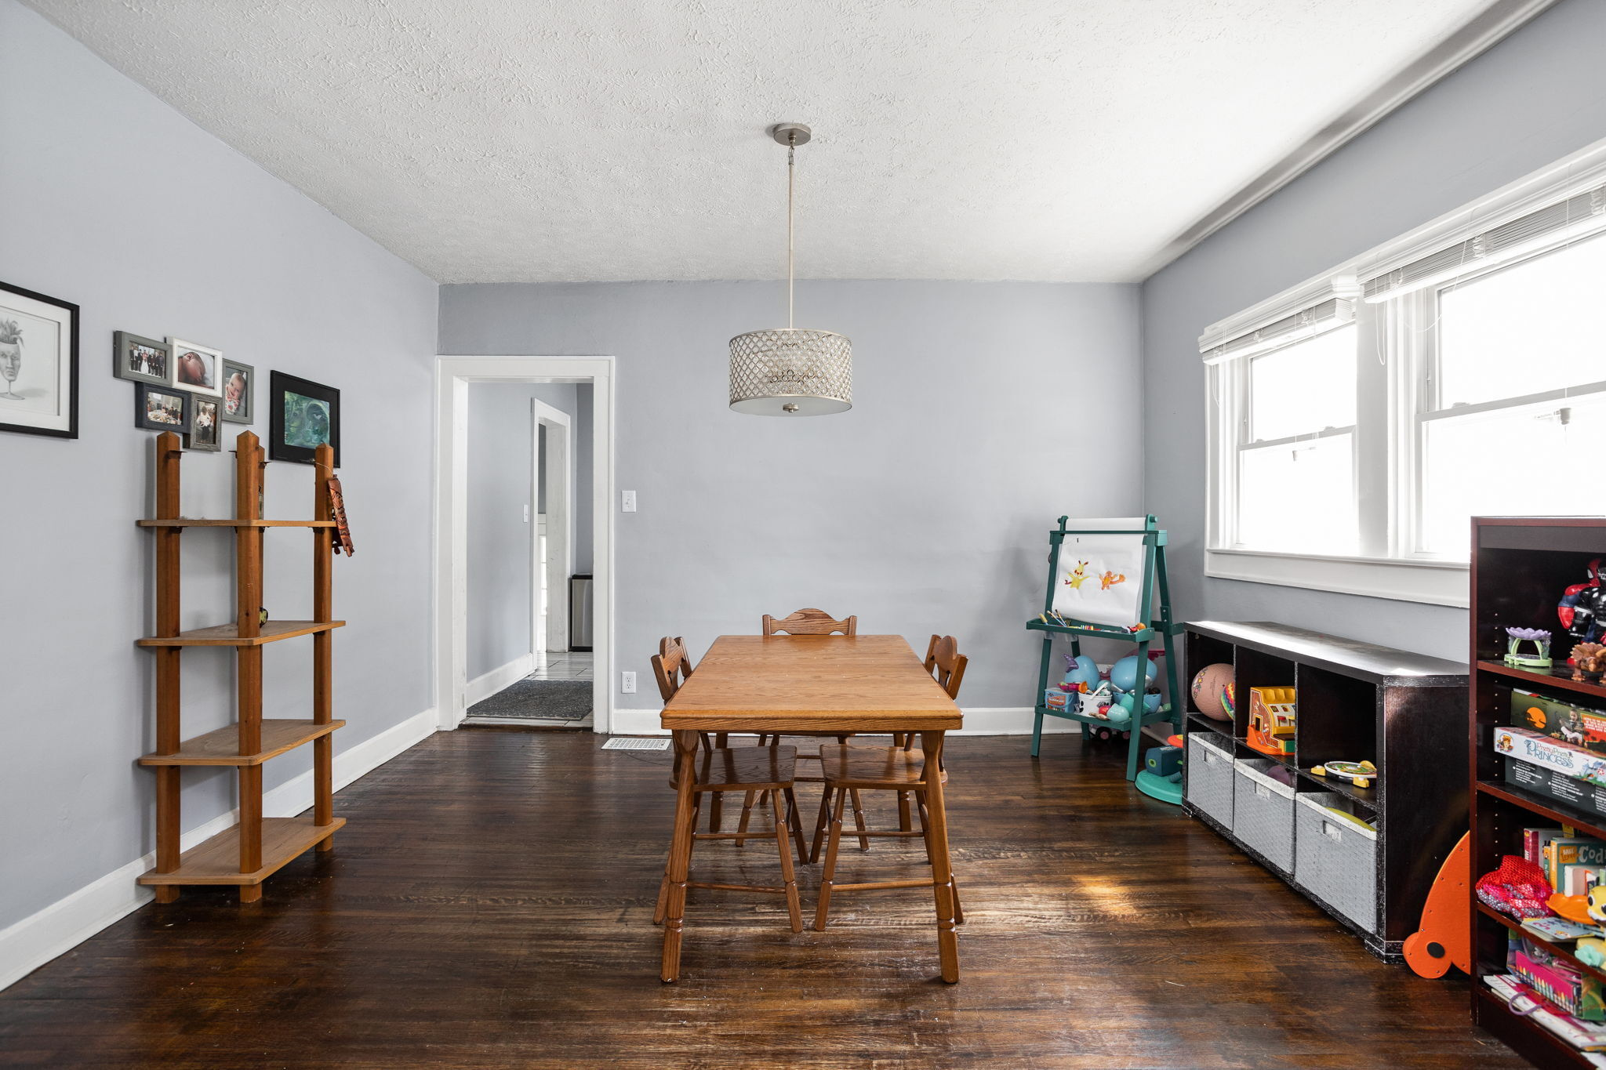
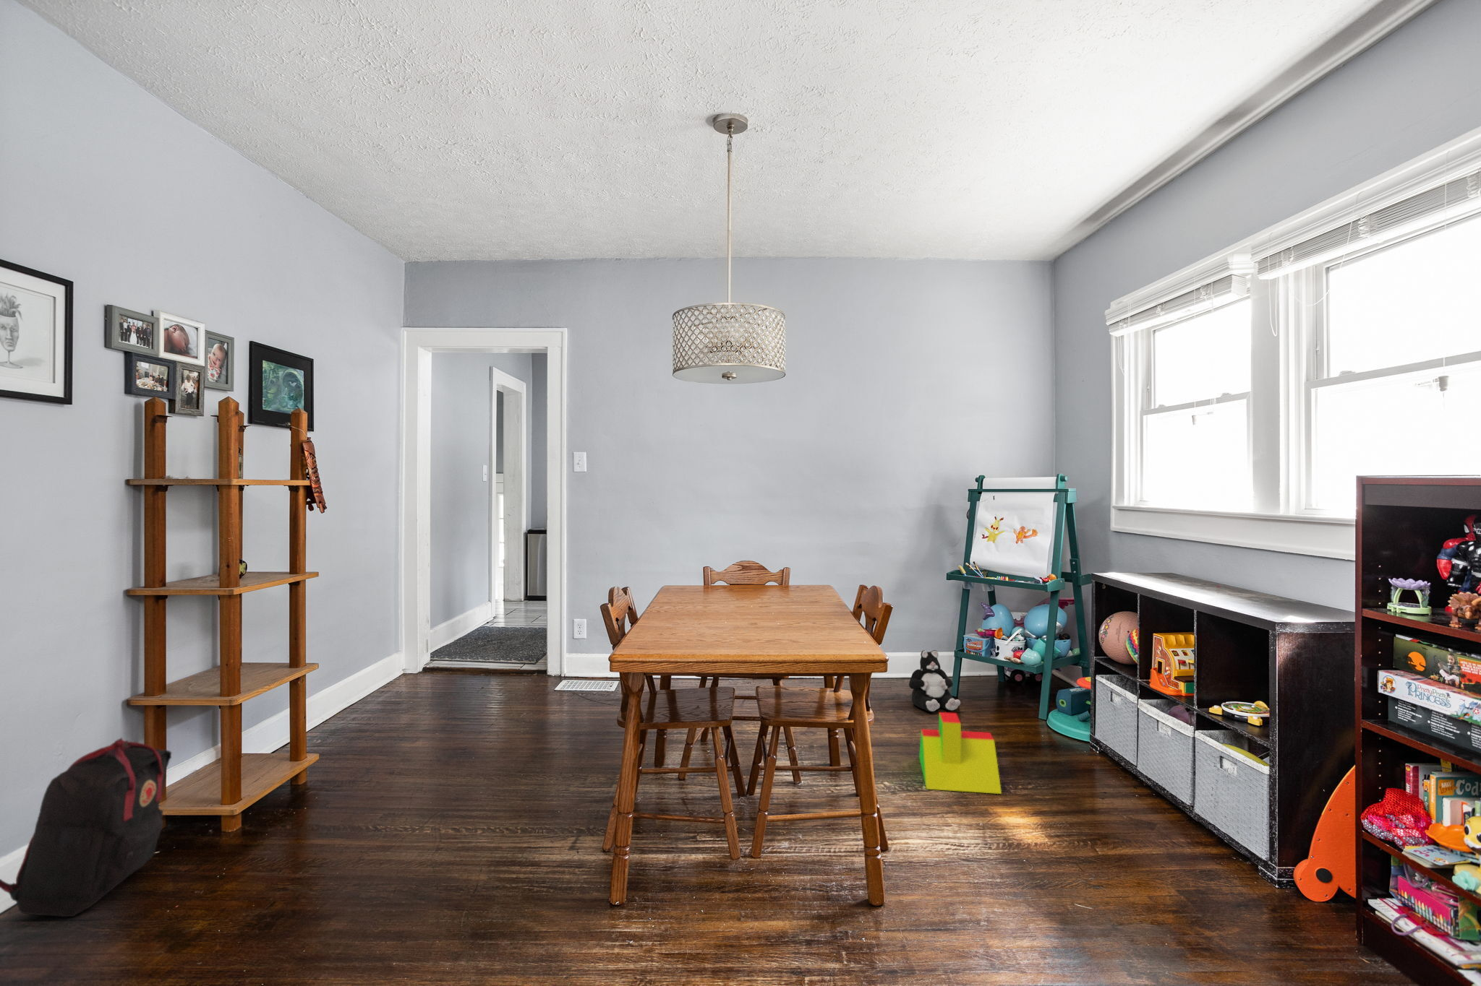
+ toy blocks [918,712,1002,795]
+ backpack [0,737,172,918]
+ plush toy [908,649,961,712]
